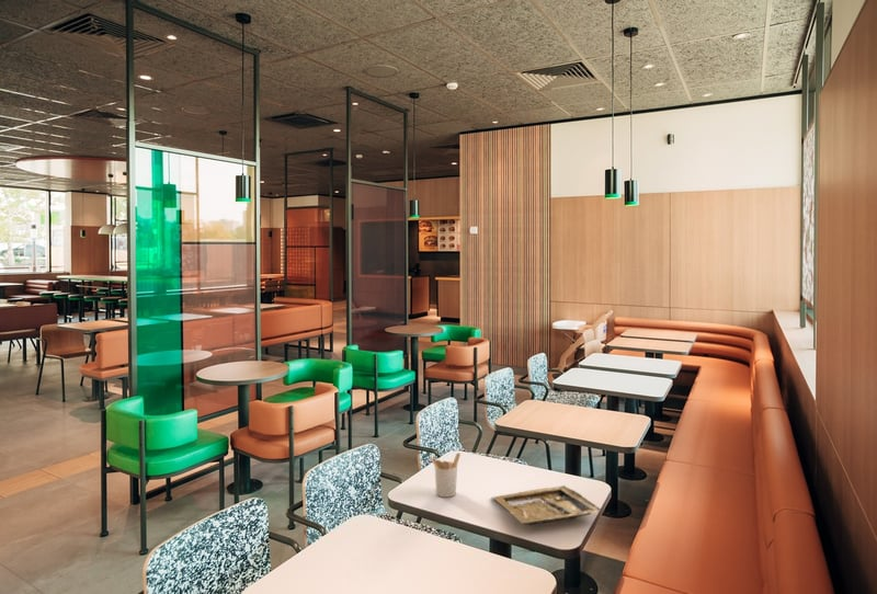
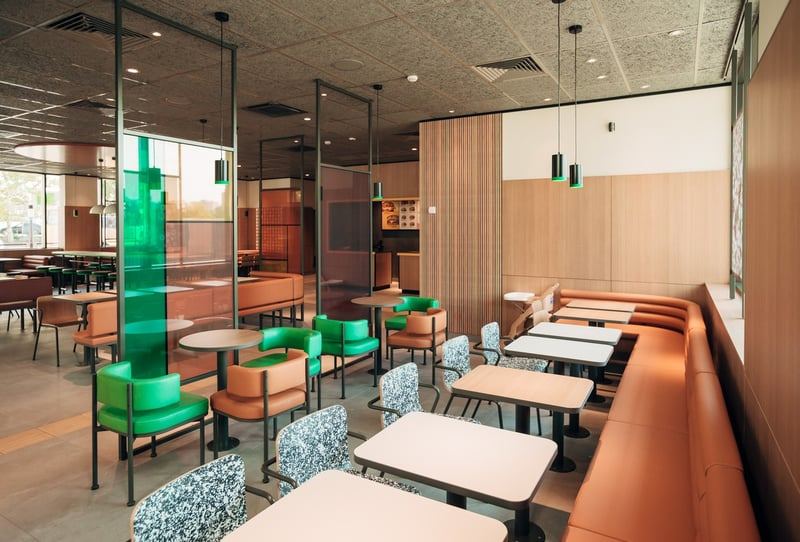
- utensil holder [429,452,462,499]
- tray [491,484,602,526]
